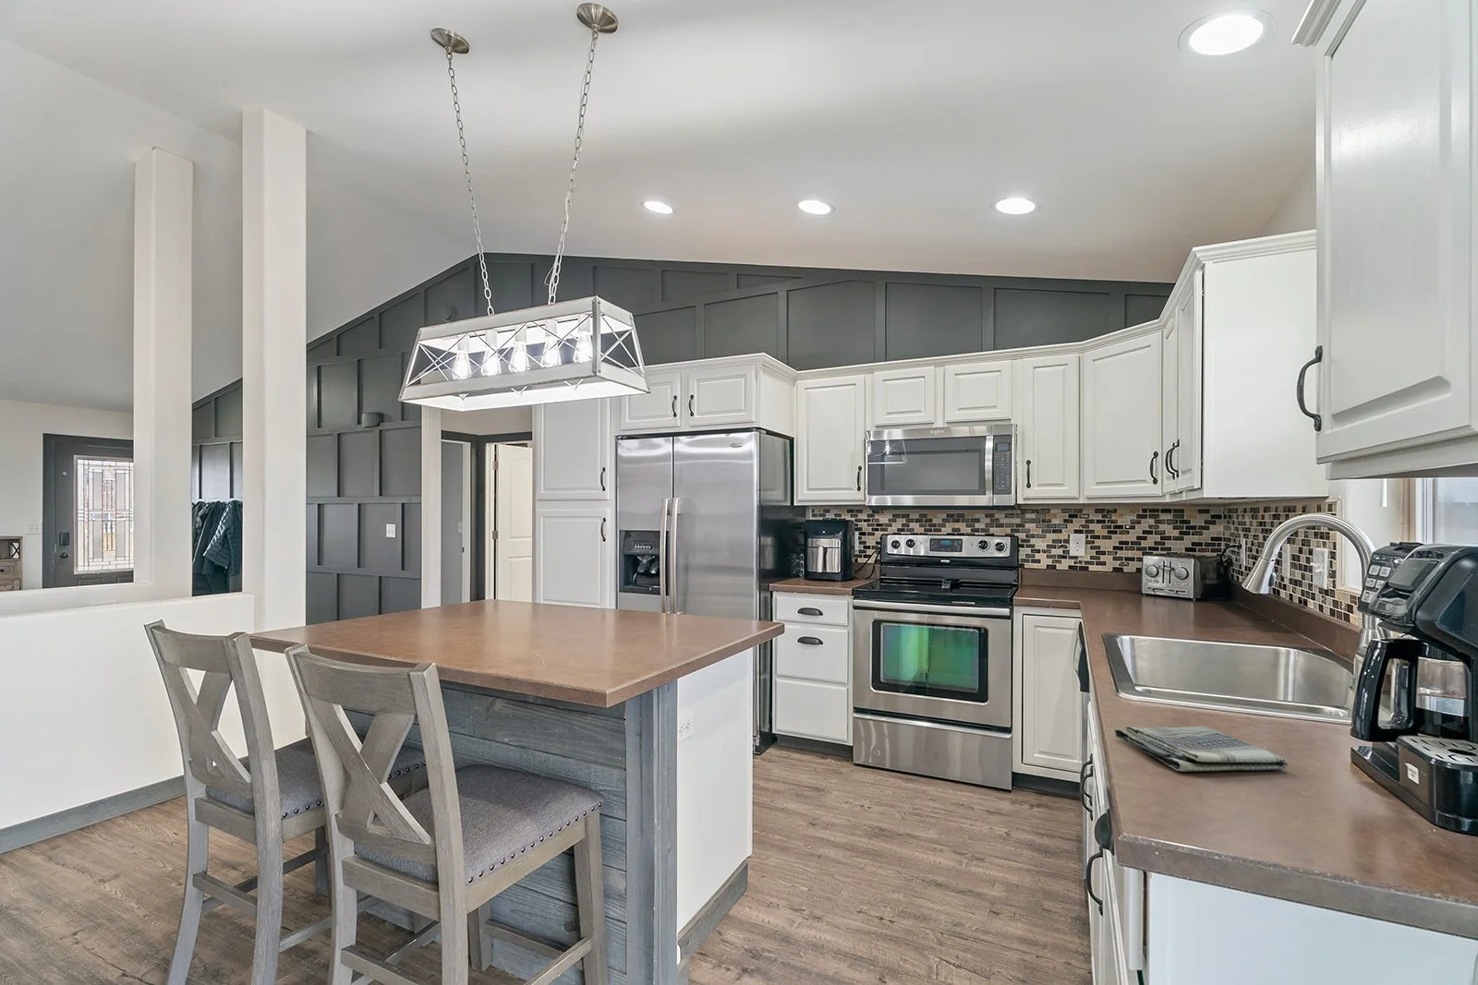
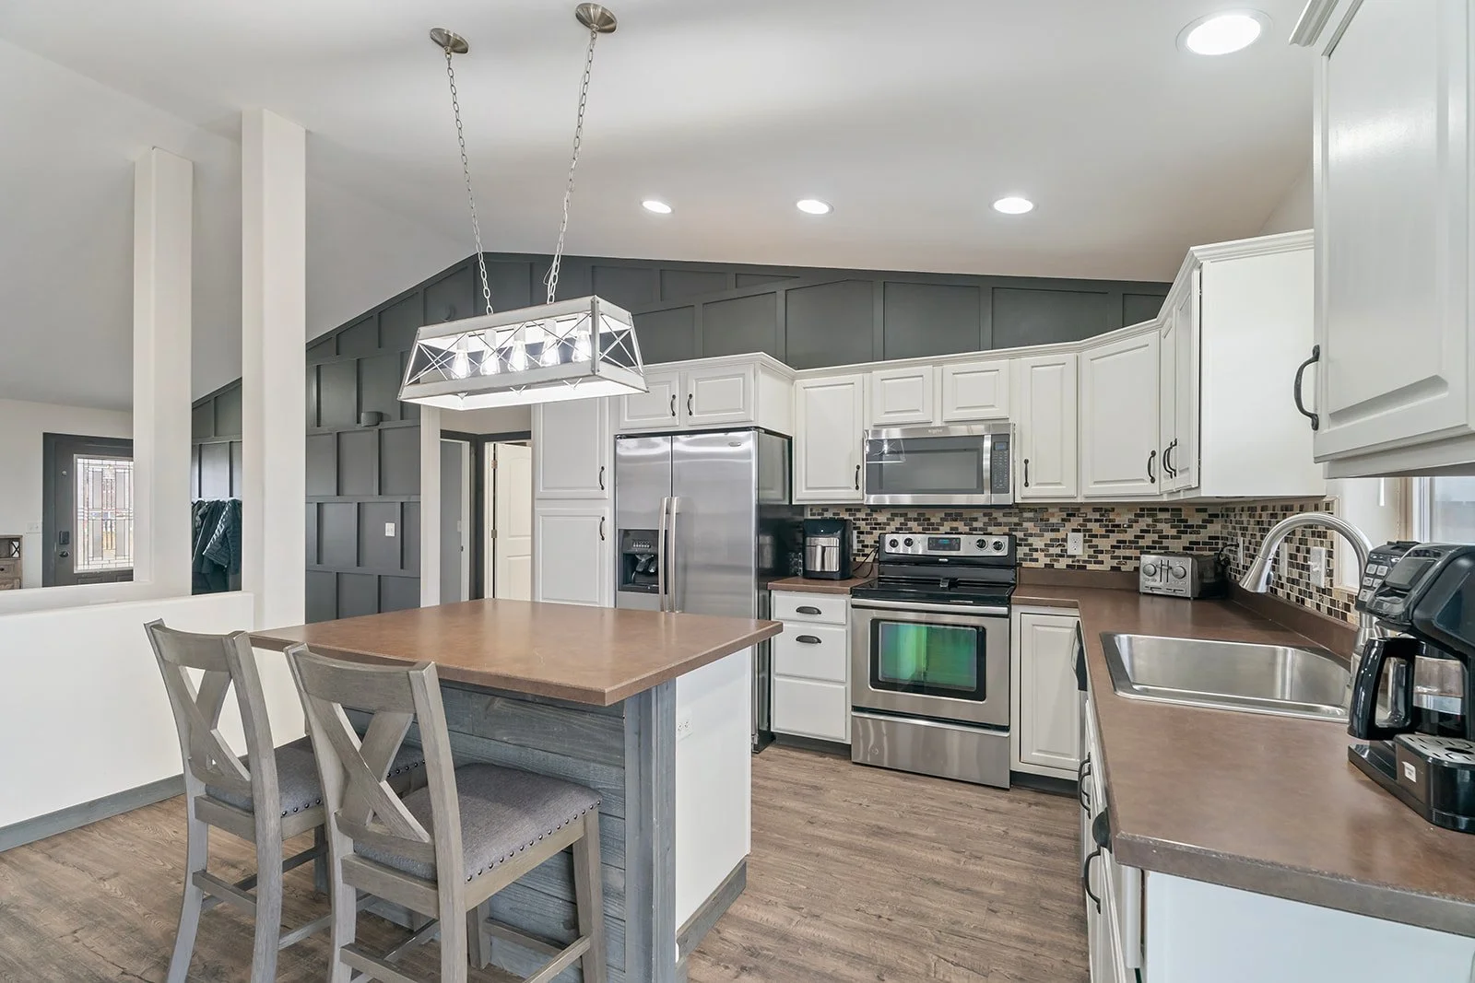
- dish towel [1113,724,1289,773]
